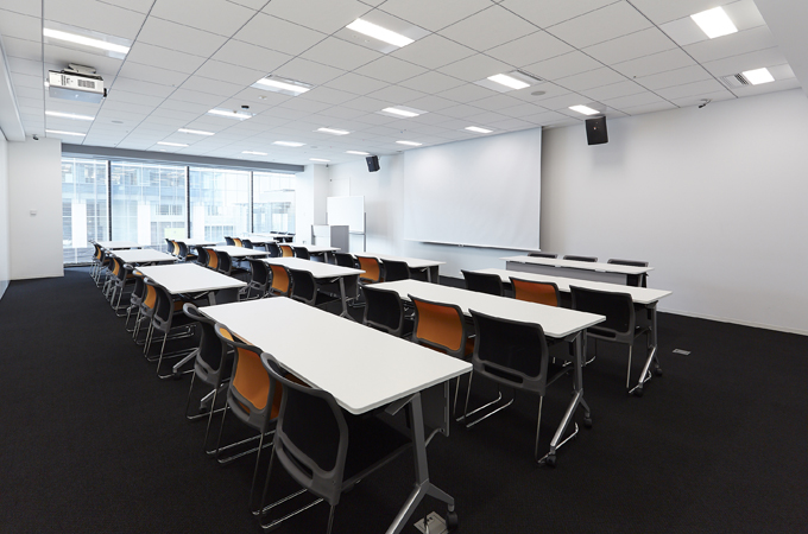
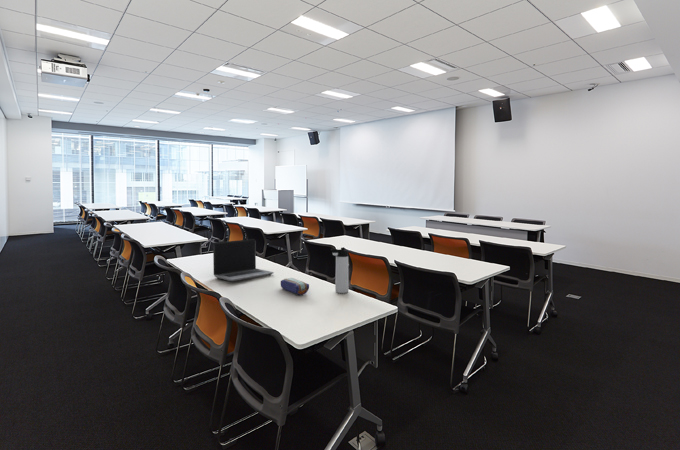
+ thermos bottle [330,247,350,294]
+ laptop computer [212,238,275,282]
+ pencil case [280,277,310,296]
